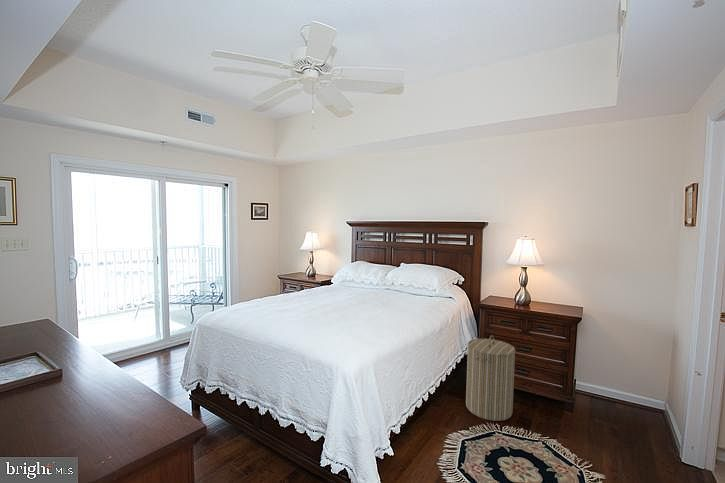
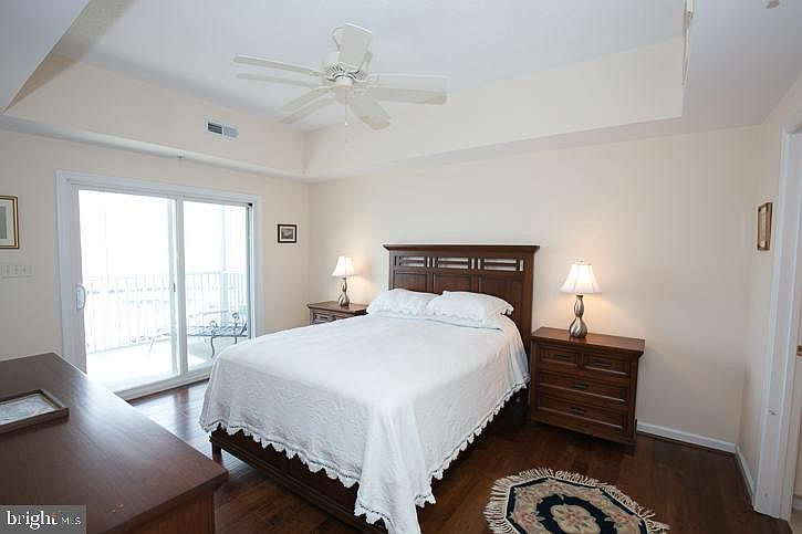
- laundry hamper [465,334,516,422]
